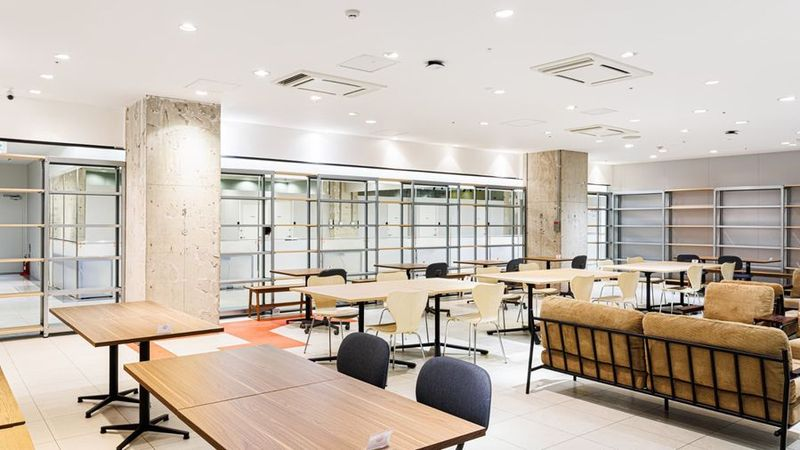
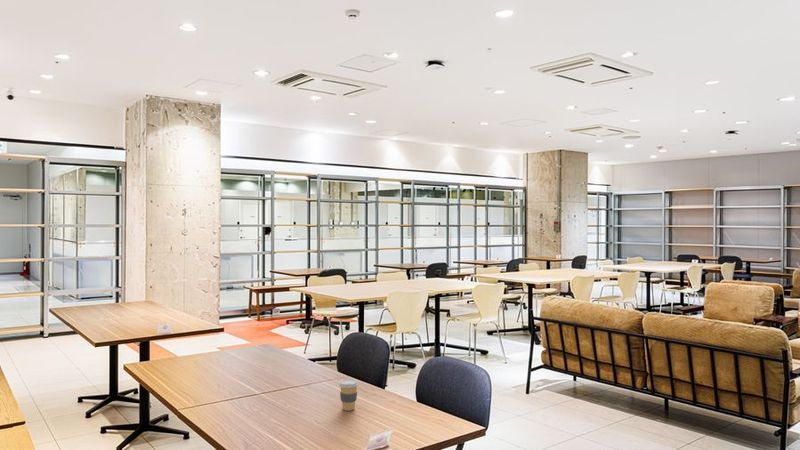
+ coffee cup [338,379,360,412]
